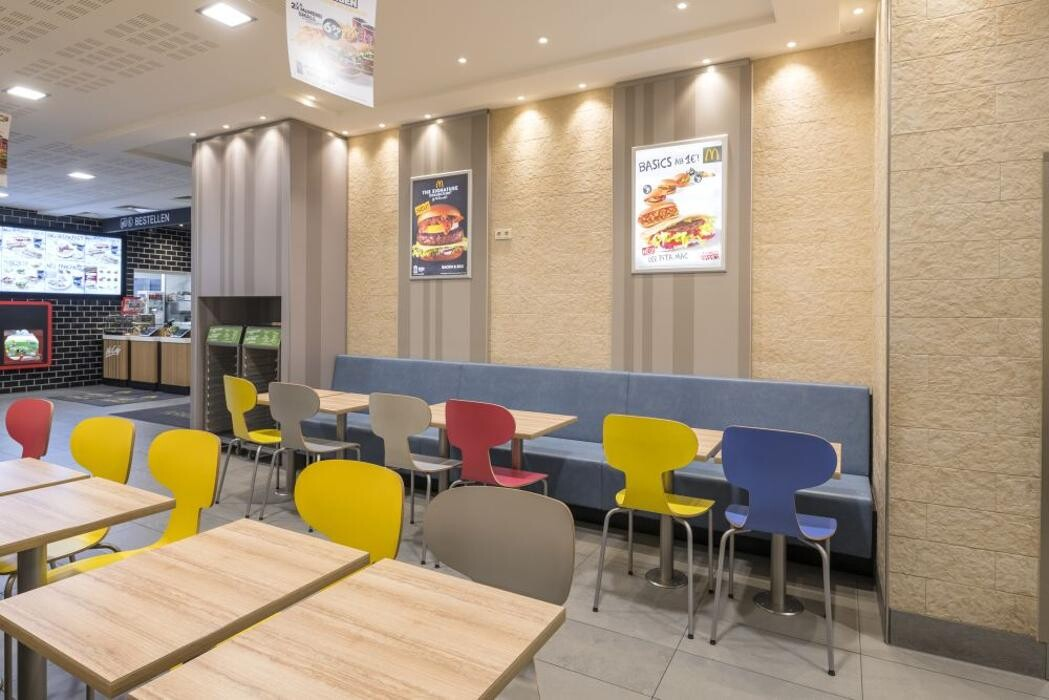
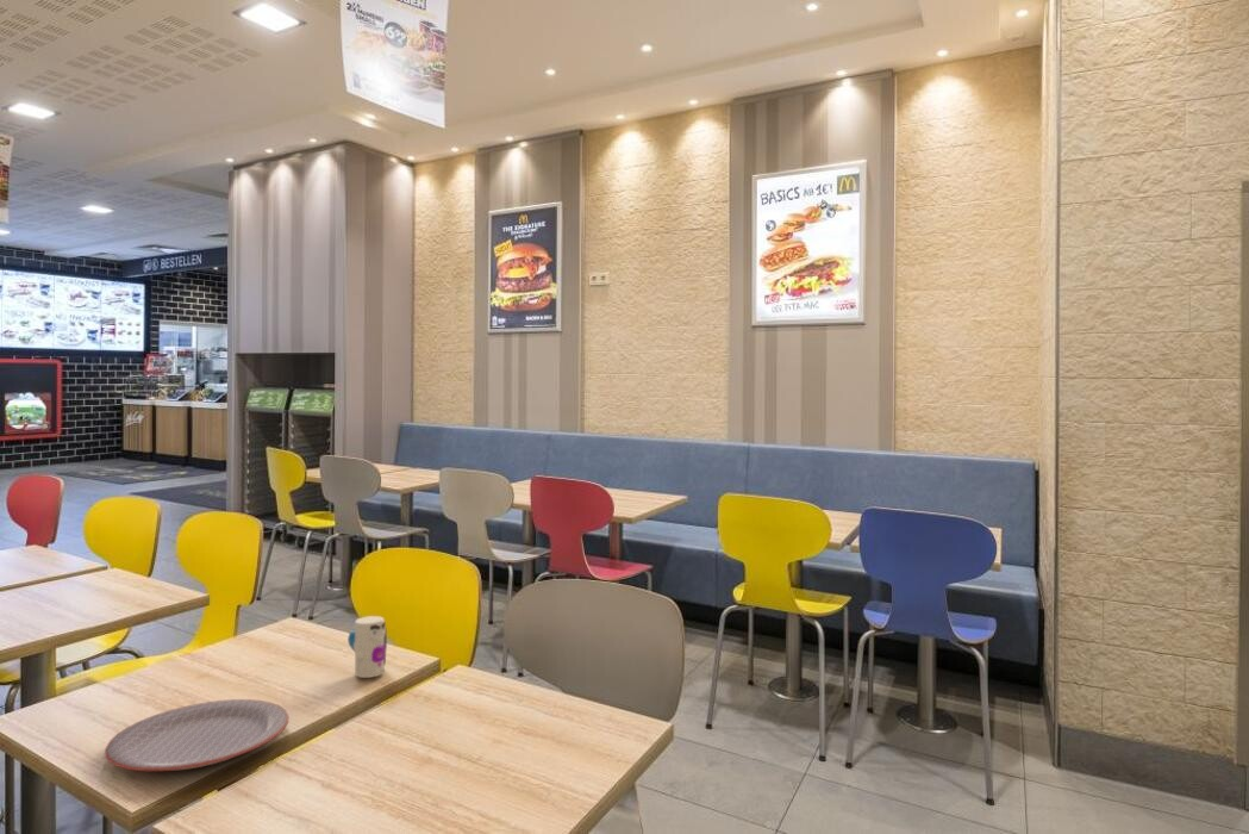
+ toy [346,615,388,679]
+ plate [104,698,289,772]
